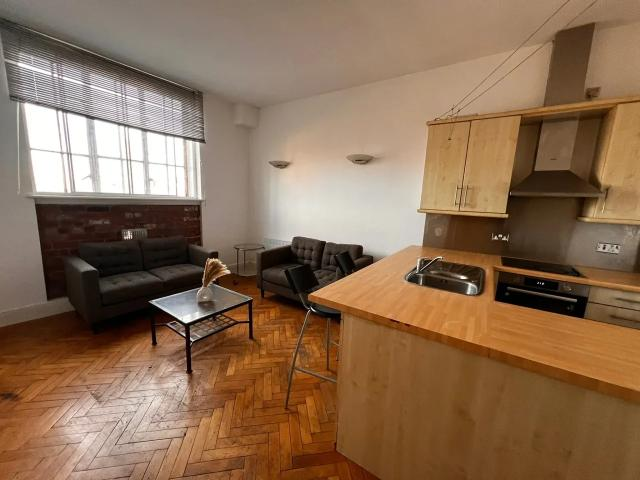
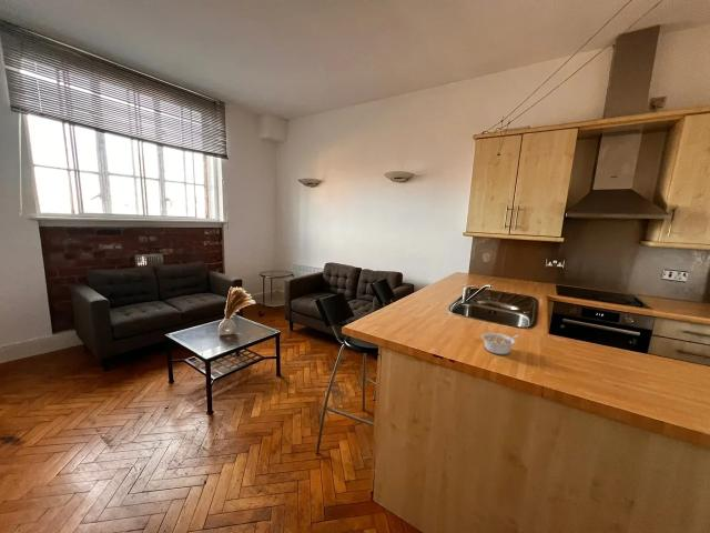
+ legume [480,332,520,355]
